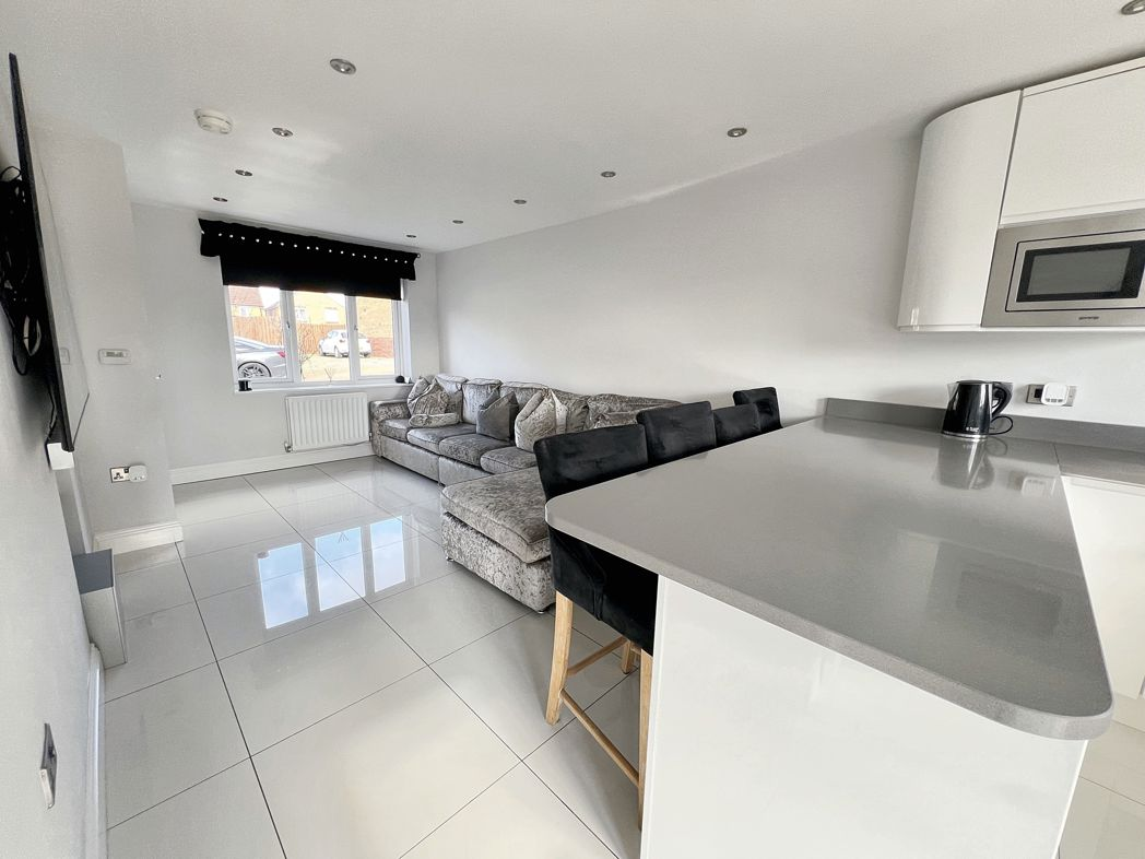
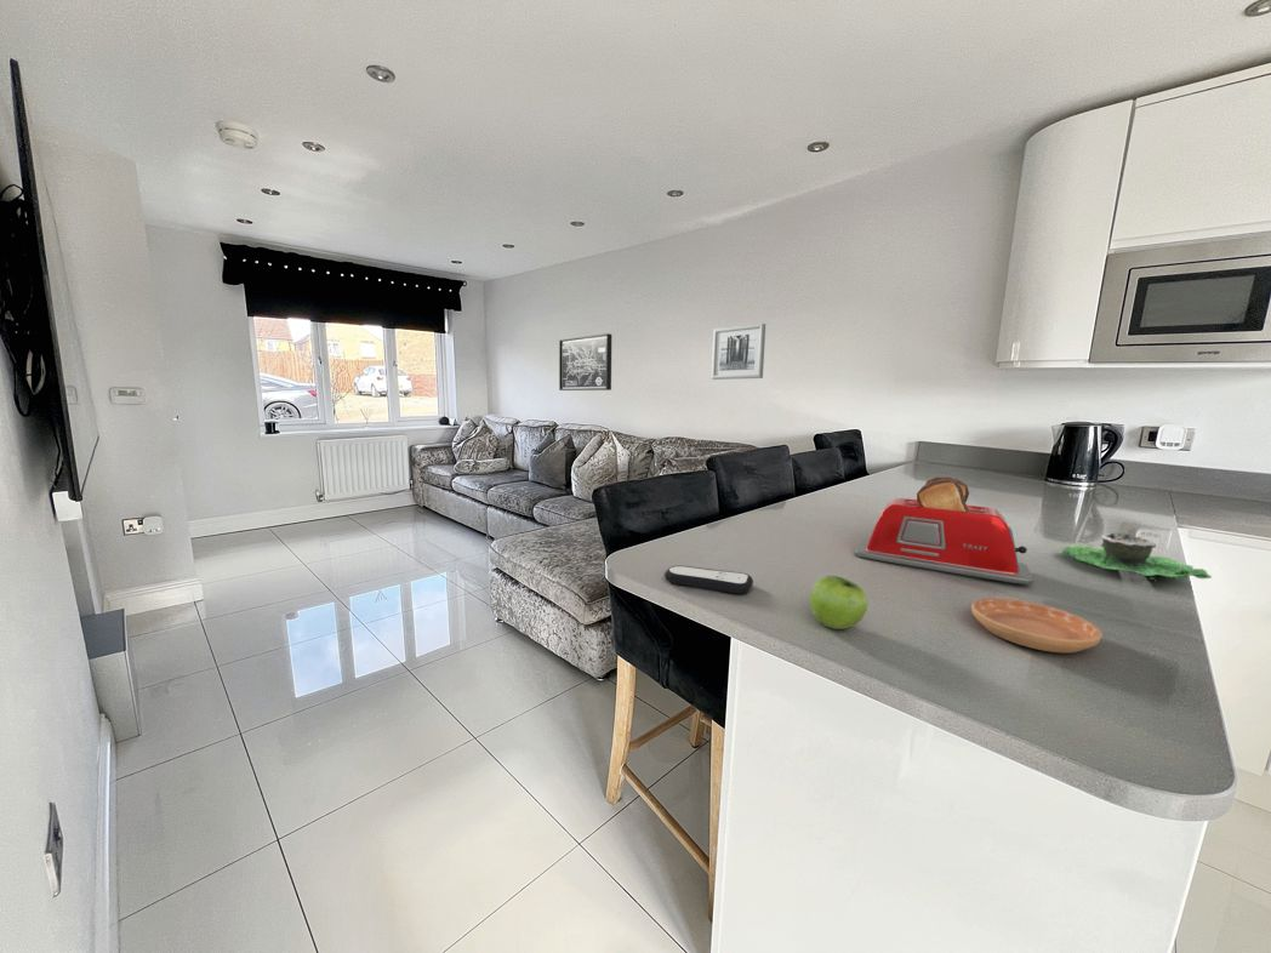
+ remote control [663,565,754,595]
+ wall art [558,332,612,392]
+ saucer [970,597,1104,655]
+ wall art [711,323,766,381]
+ toaster [854,475,1035,586]
+ succulent planter [1056,530,1213,583]
+ fruit [809,575,868,630]
